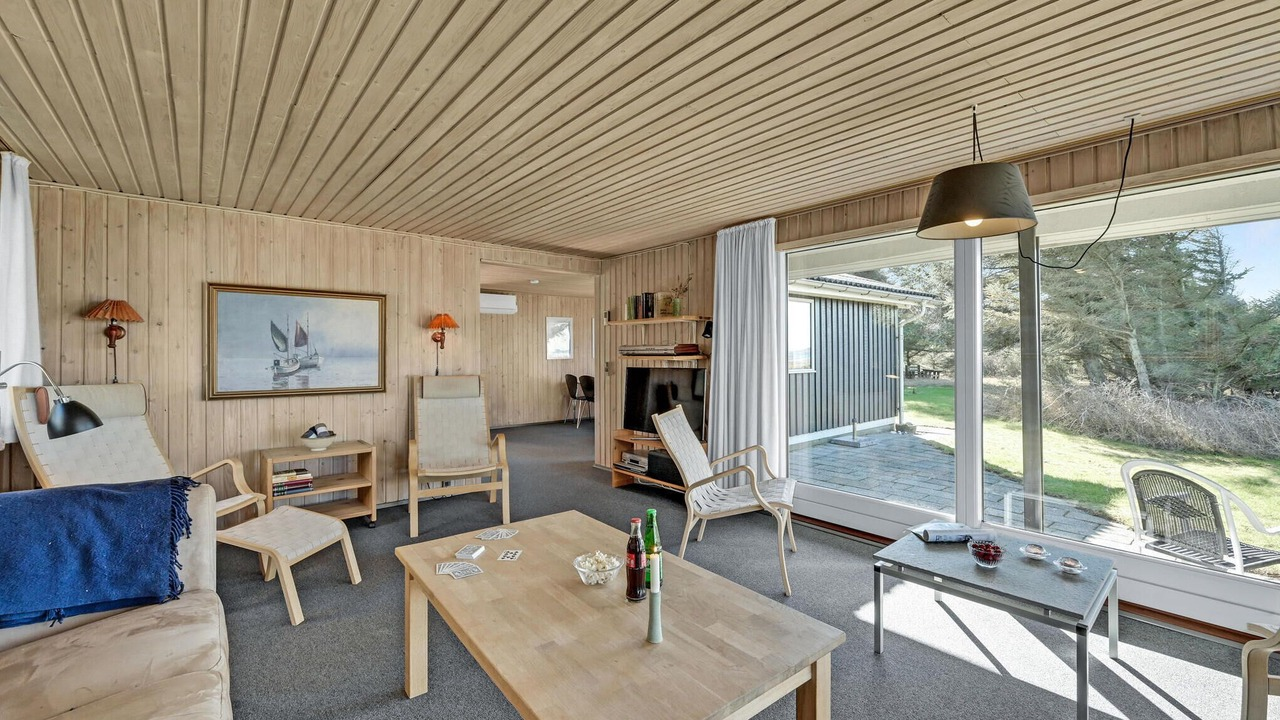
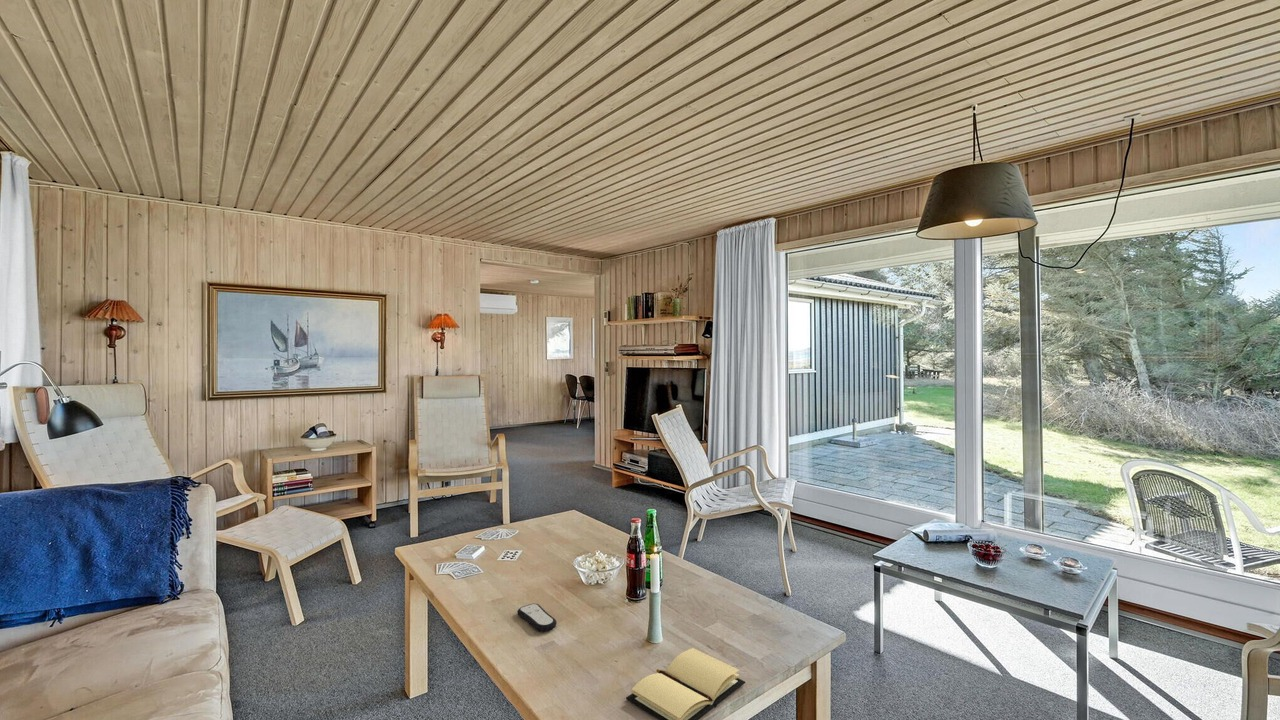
+ book [625,647,746,720]
+ remote control [516,603,558,633]
